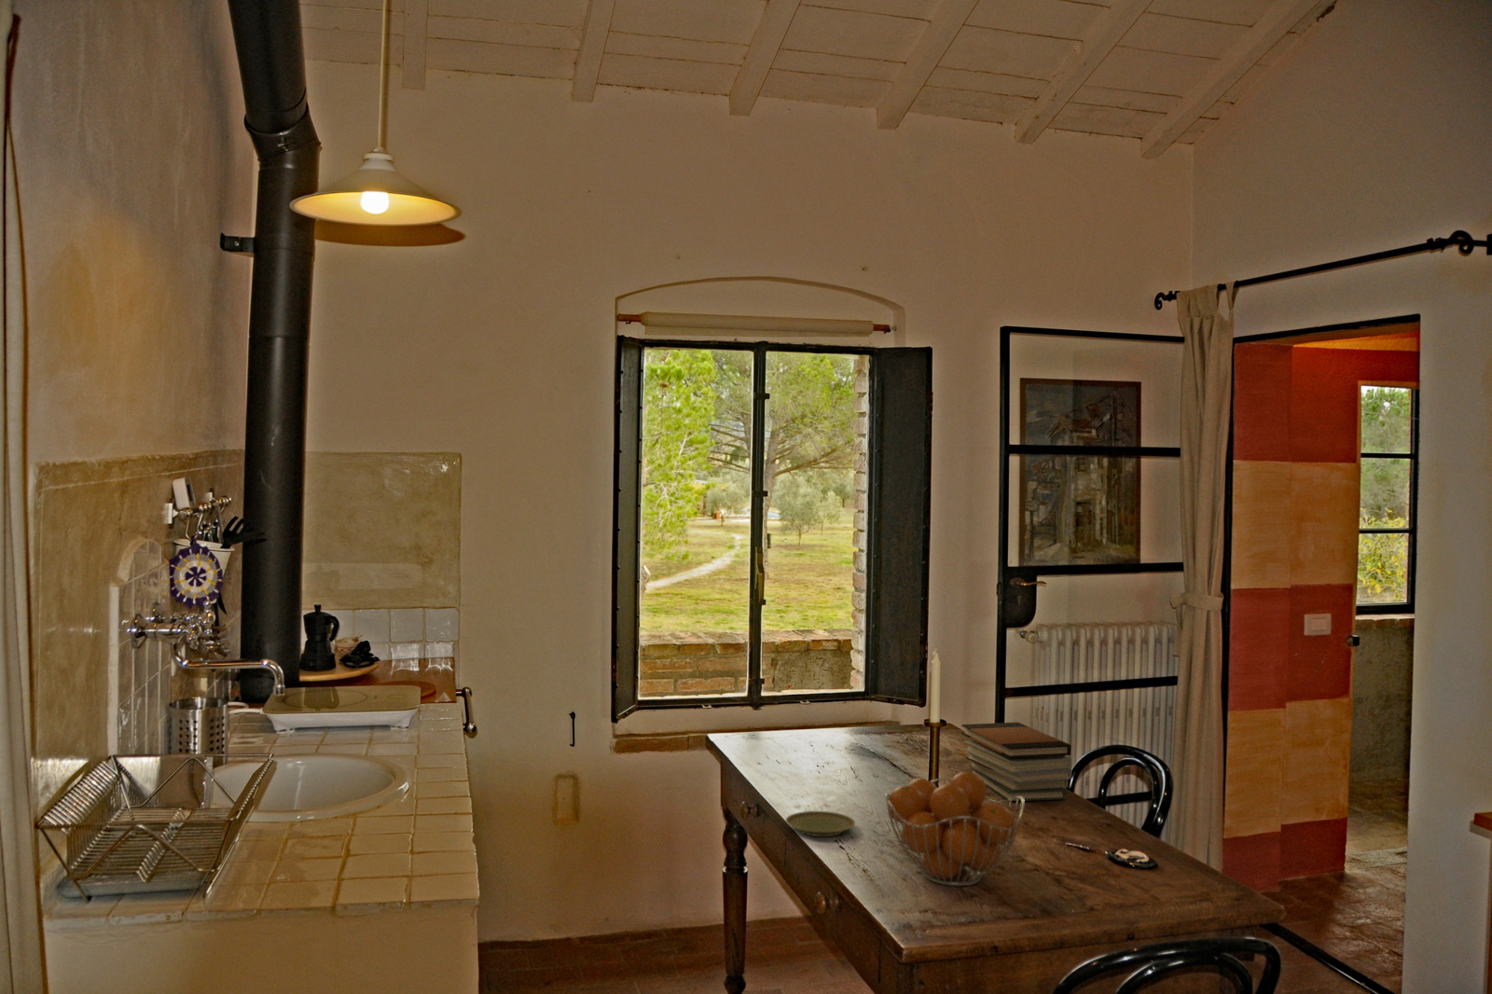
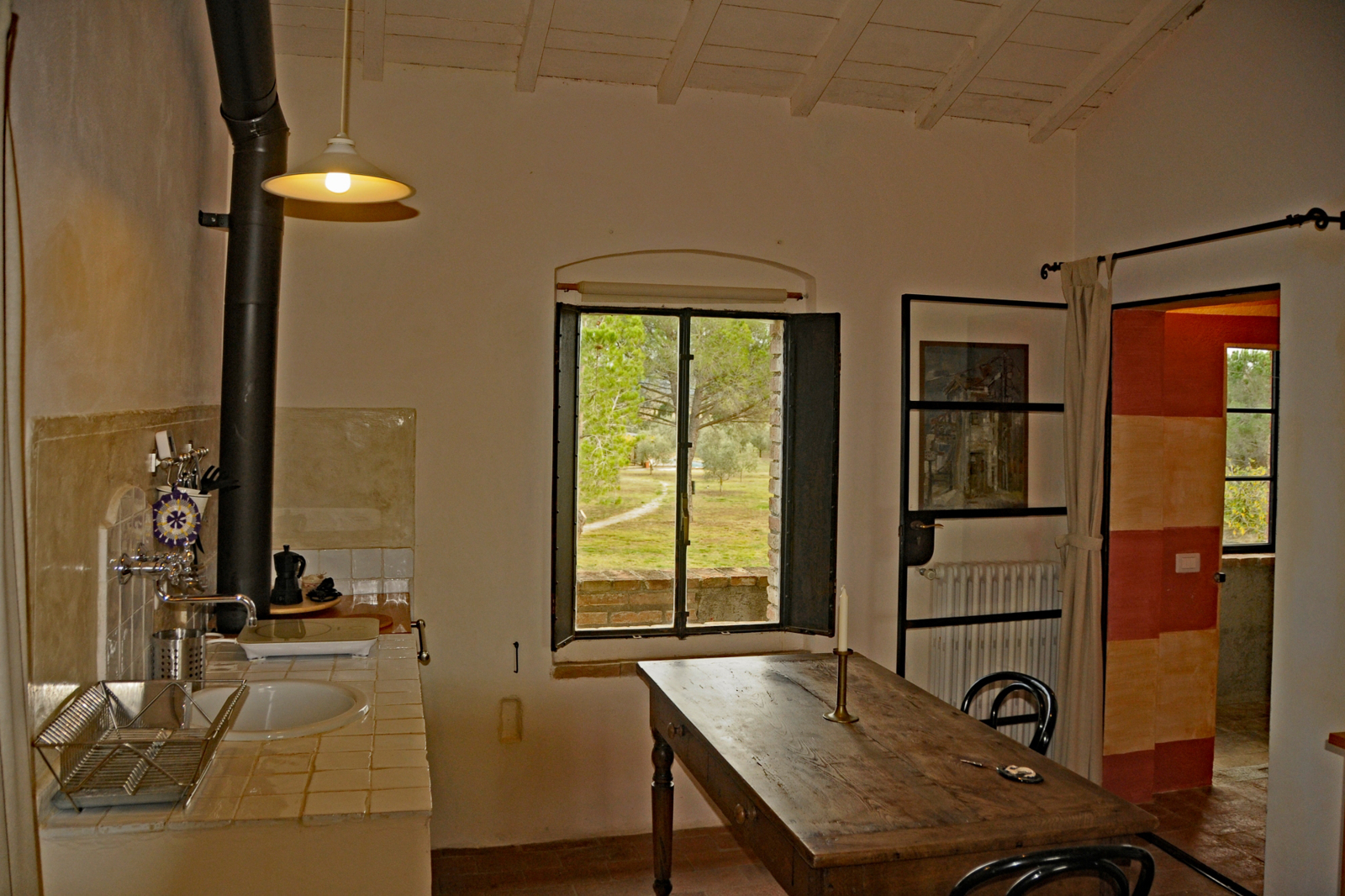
- fruit basket [884,771,1026,886]
- plate [785,810,856,838]
- book stack [961,722,1074,802]
